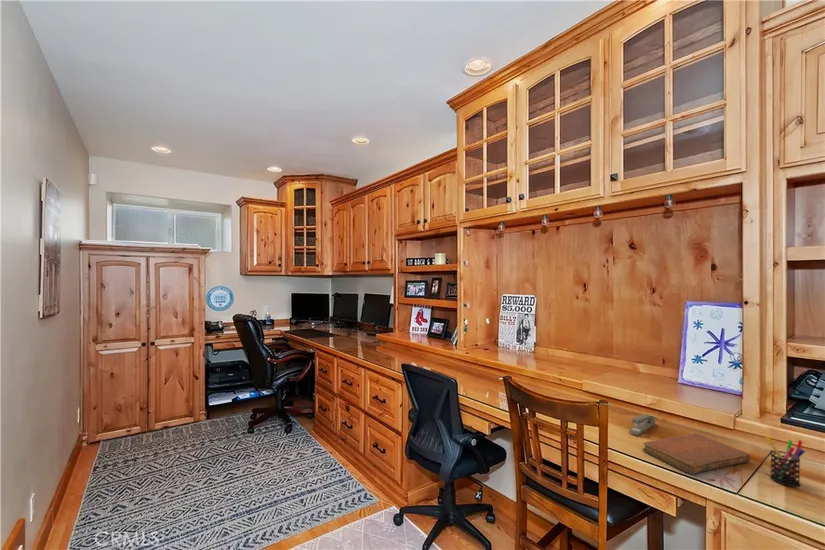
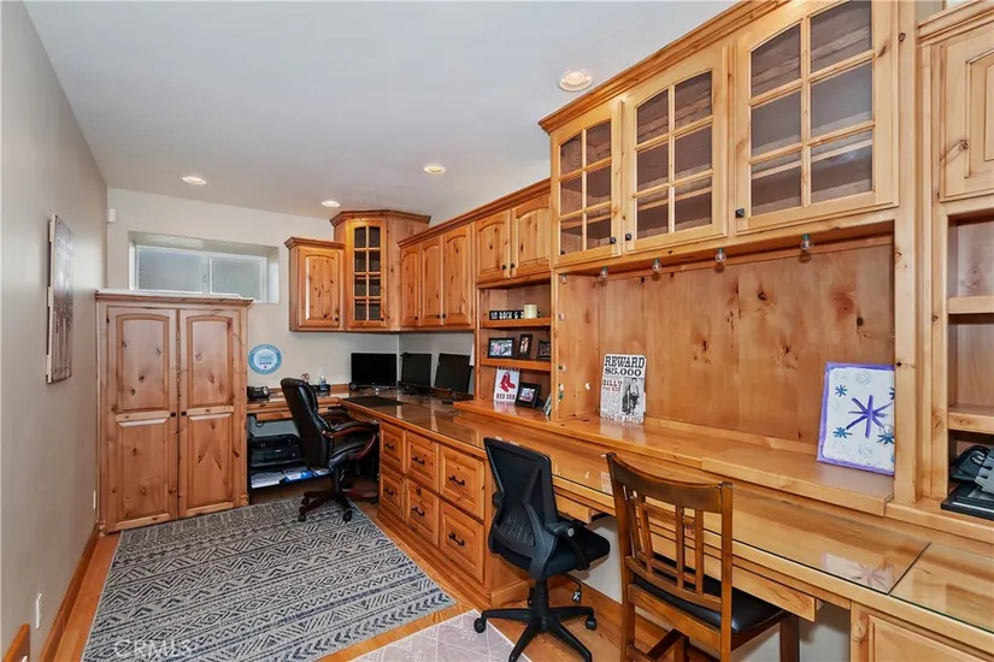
- pen holder [764,435,806,488]
- stapler [628,413,656,436]
- notebook [641,432,751,475]
